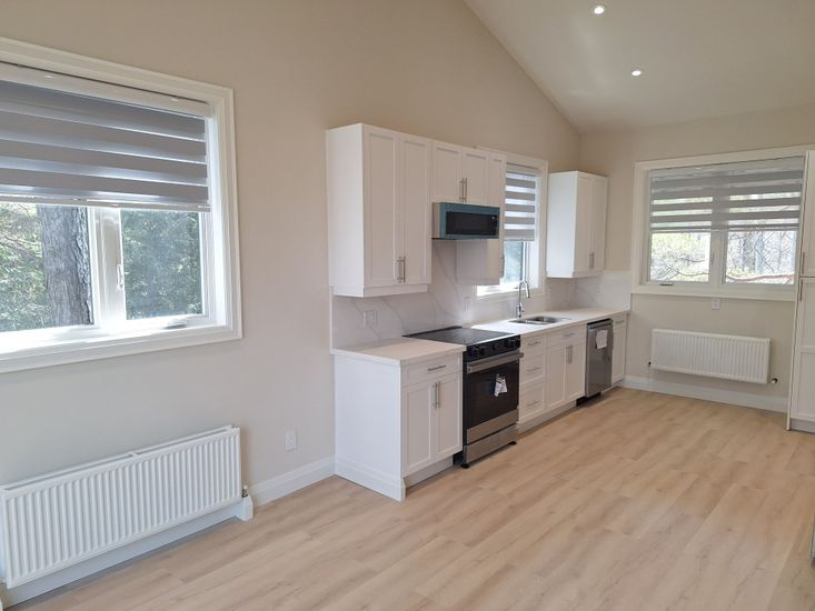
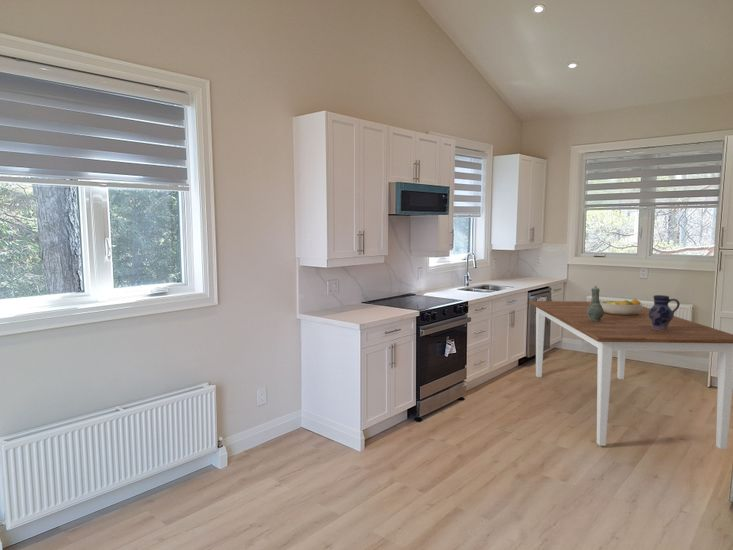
+ dining table [529,300,733,450]
+ fruit bowl [600,298,643,315]
+ vase [587,285,604,321]
+ pitcher [648,294,681,331]
